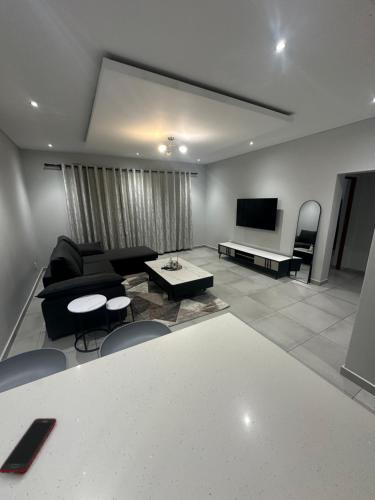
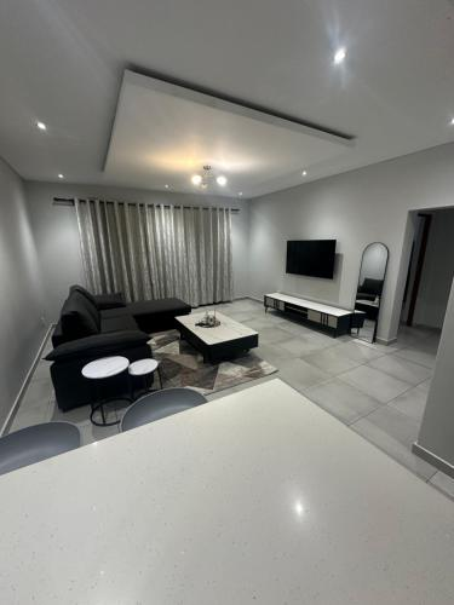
- cell phone [0,417,58,474]
